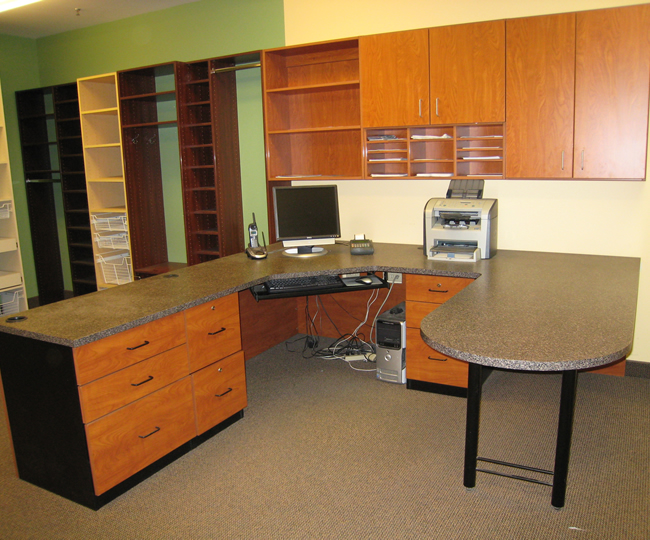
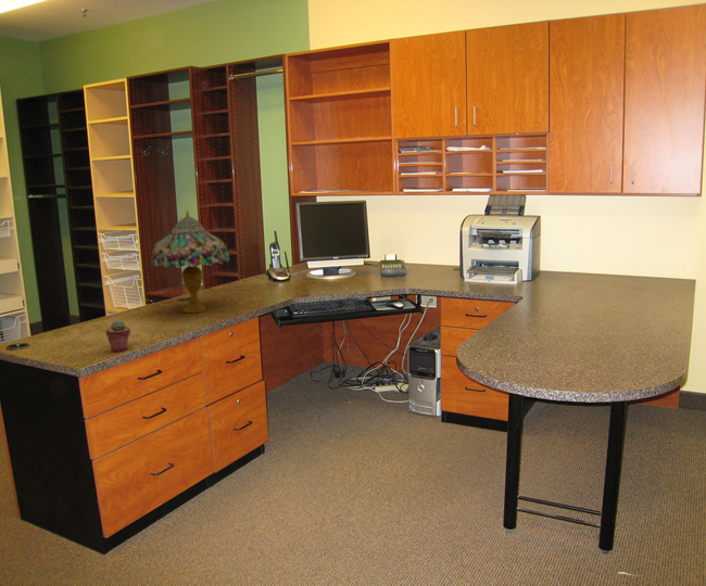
+ potted succulent [104,319,131,353]
+ table lamp [150,208,231,314]
